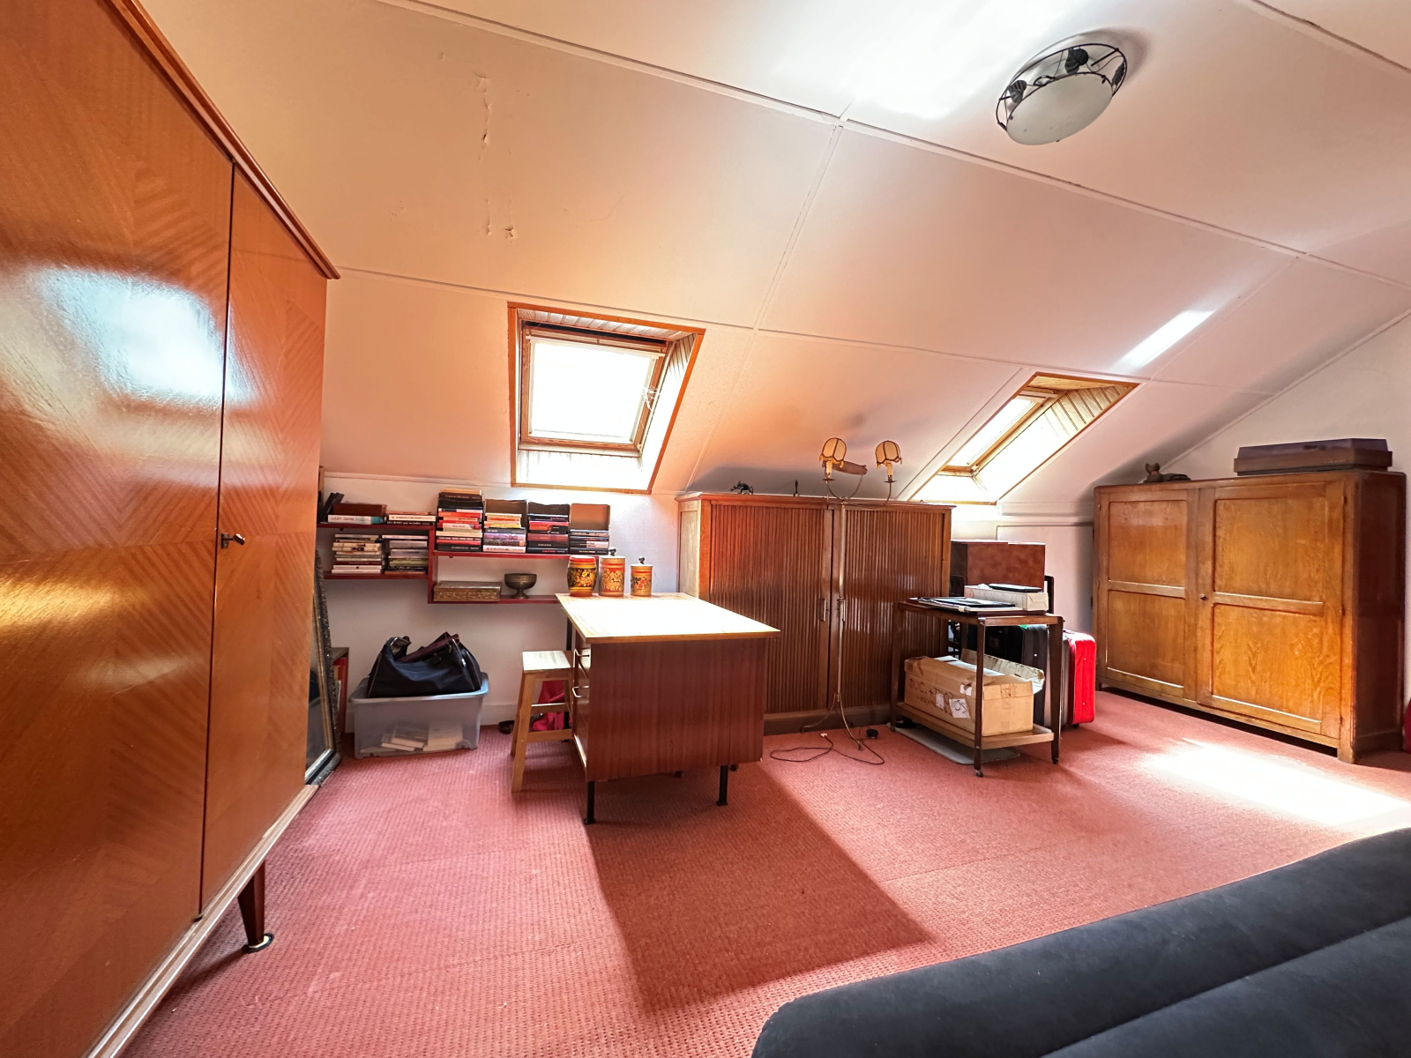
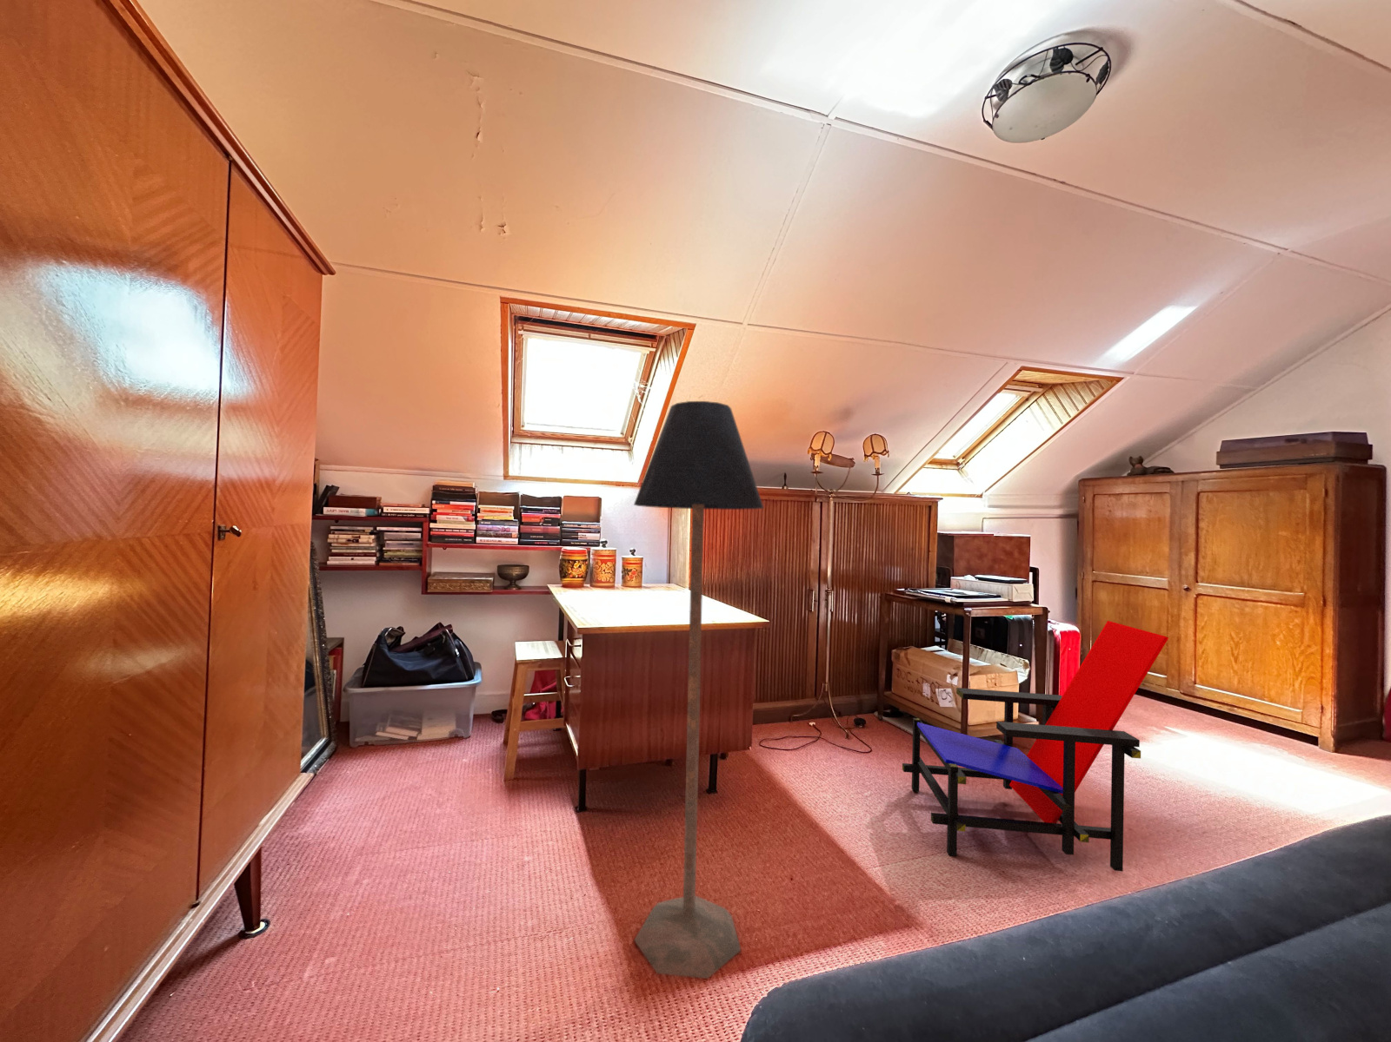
+ armchair [901,620,1170,872]
+ floor lamp [633,401,765,980]
